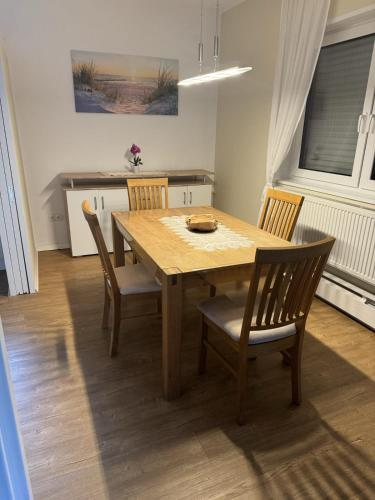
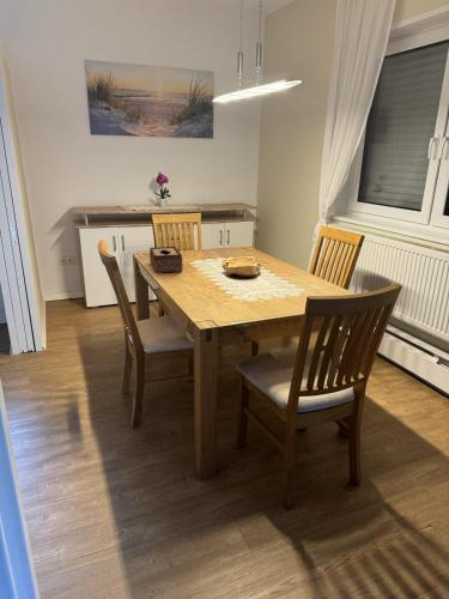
+ tissue box [148,246,184,274]
